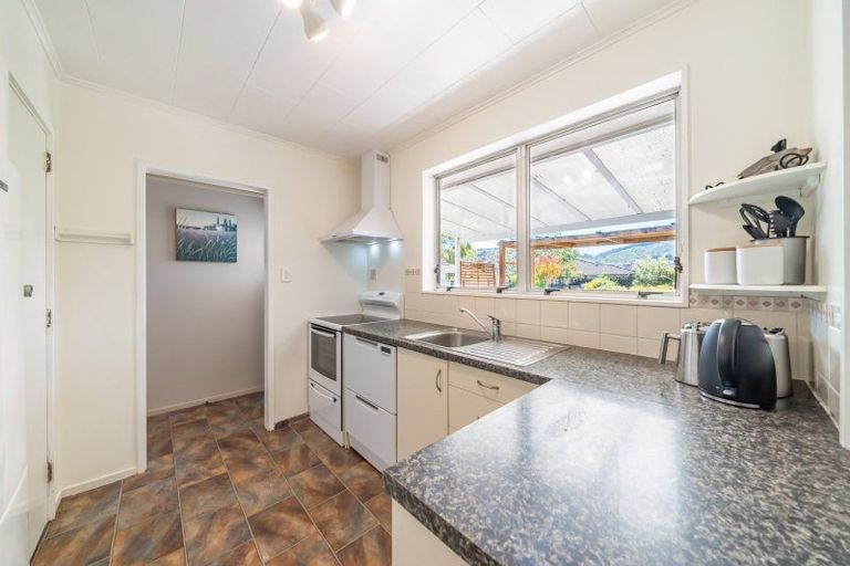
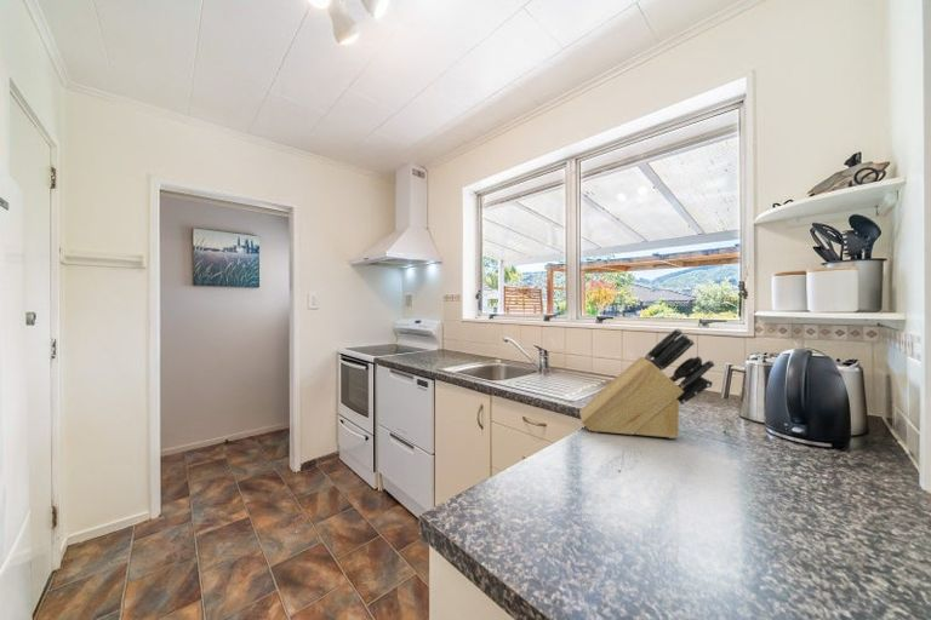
+ knife block [578,327,716,440]
